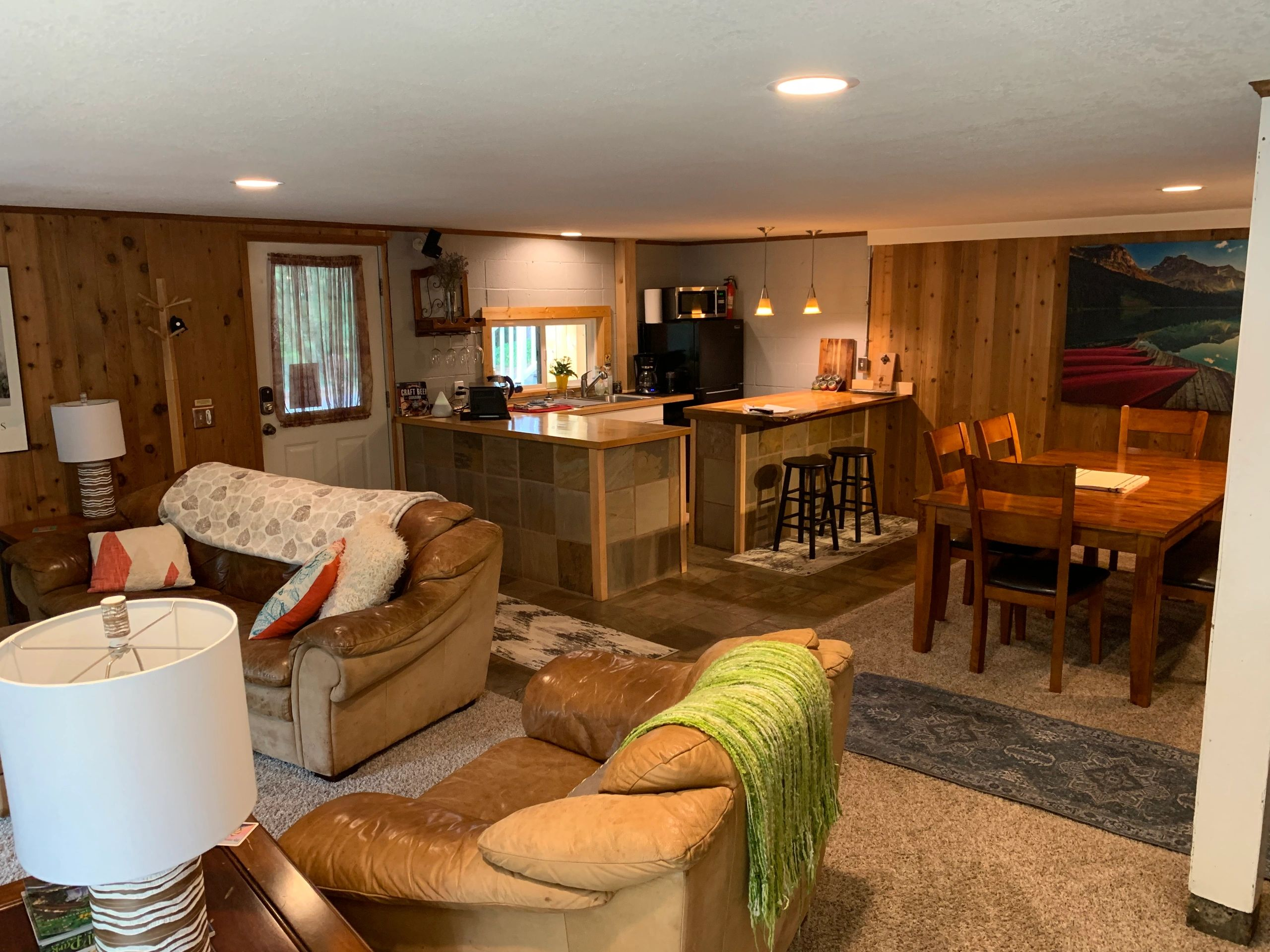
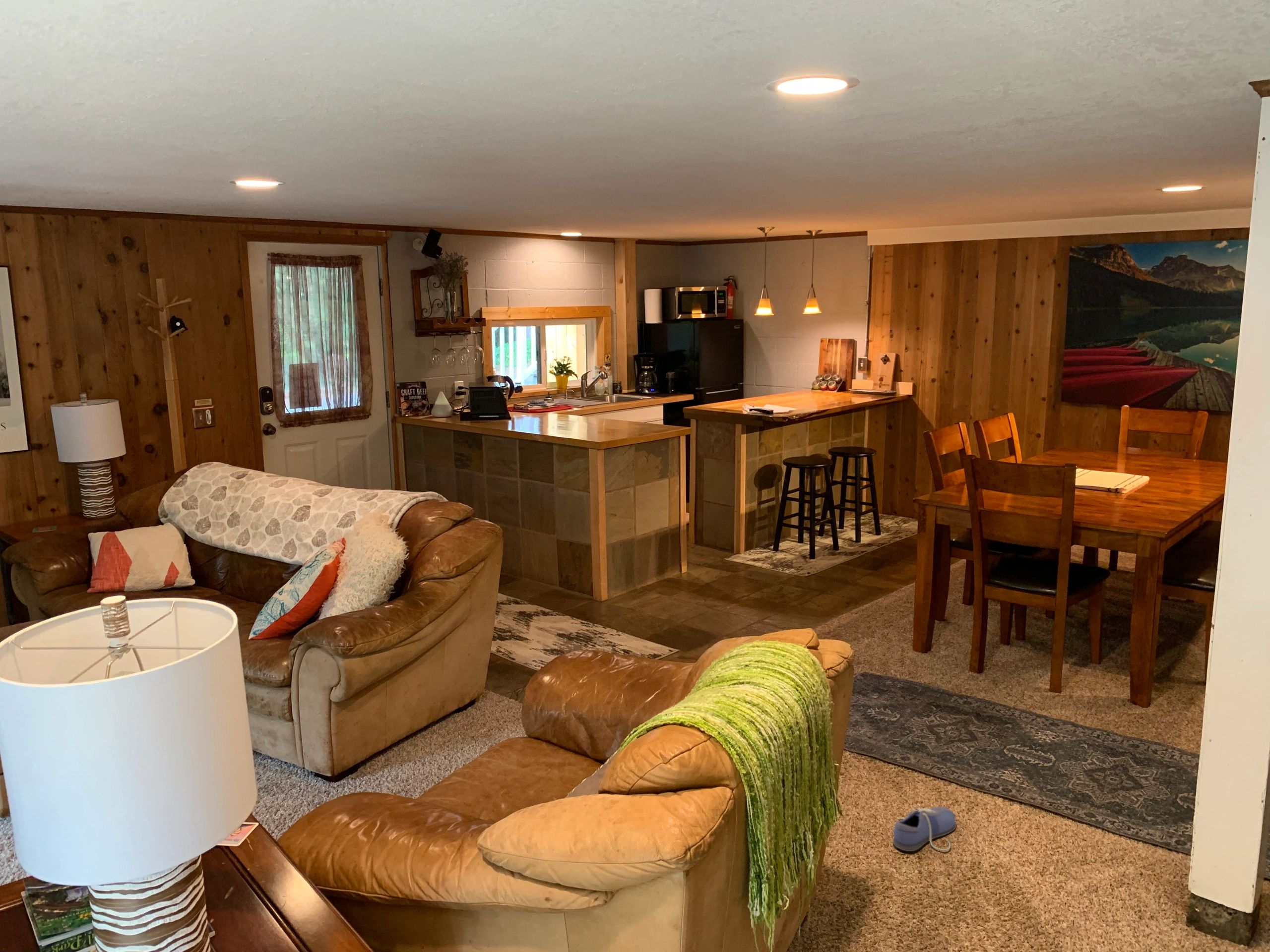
+ shoe [892,806,957,852]
